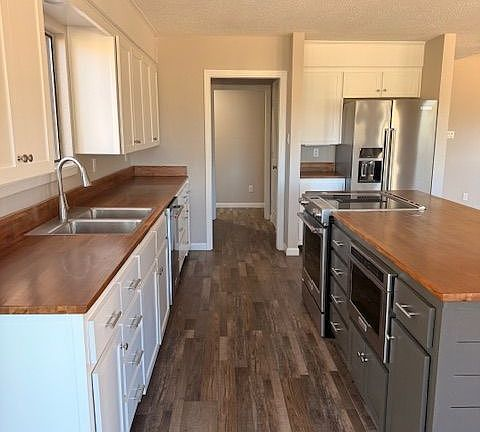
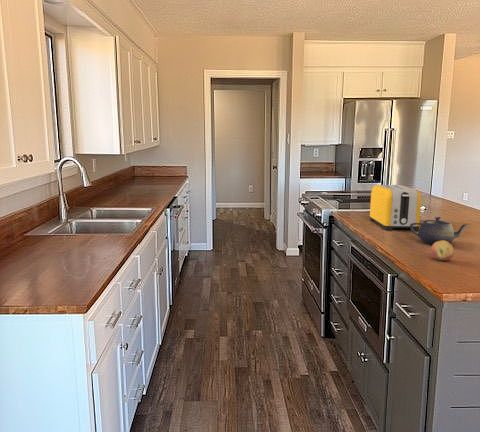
+ fruit [430,240,455,261]
+ teapot [409,216,470,246]
+ toaster [369,184,422,231]
